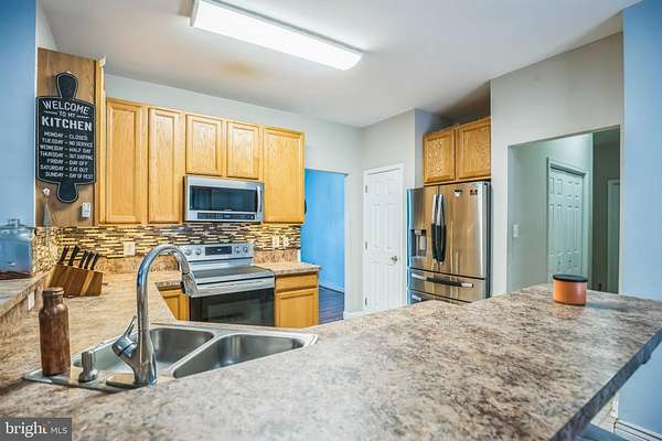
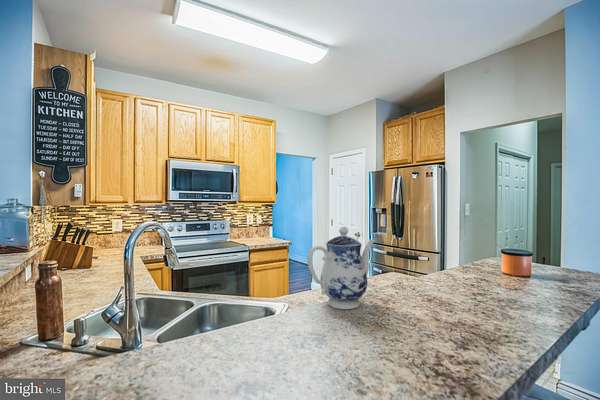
+ teapot [306,226,376,310]
